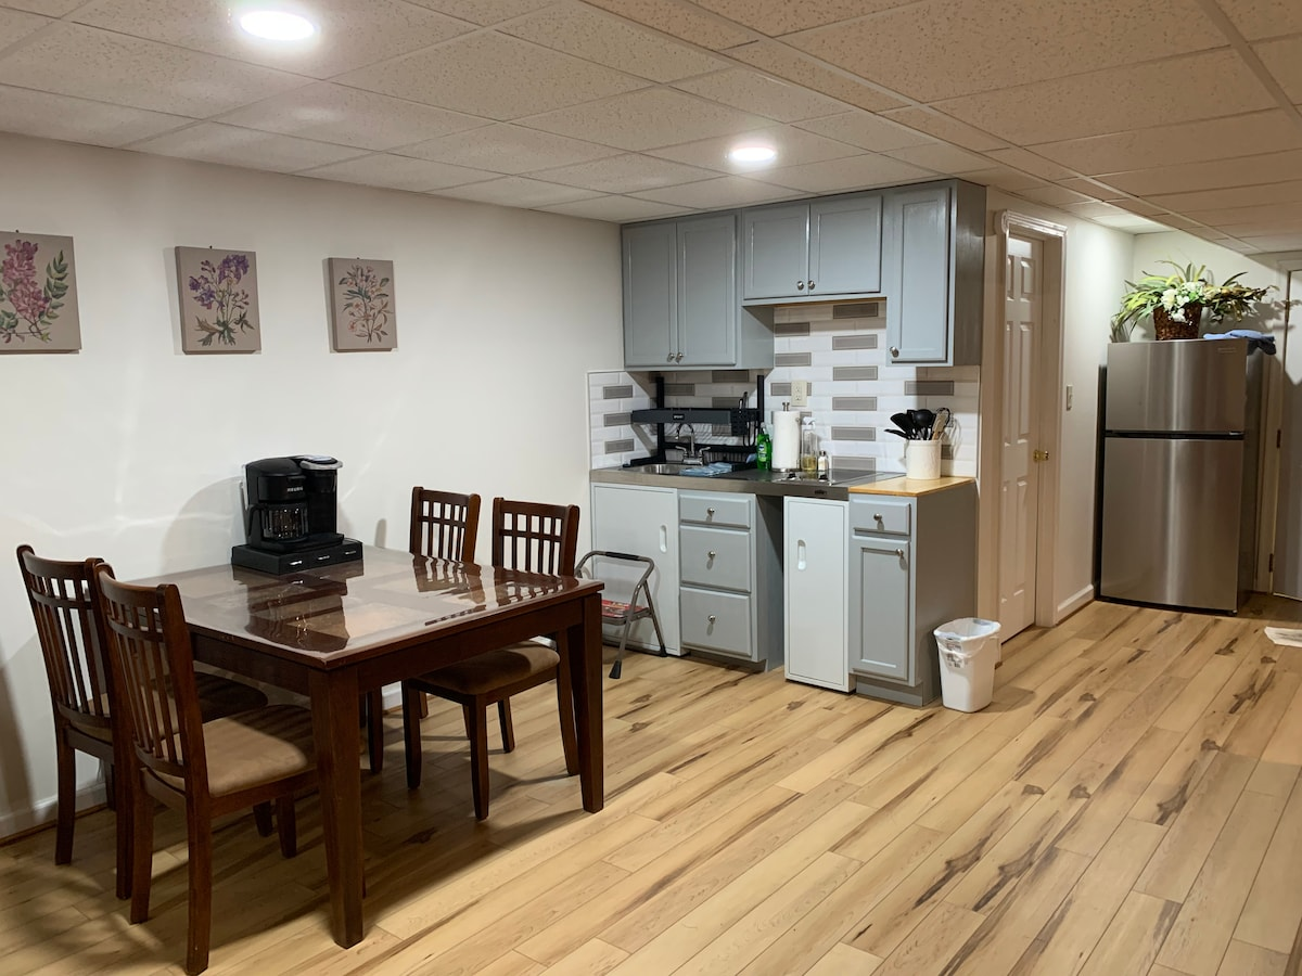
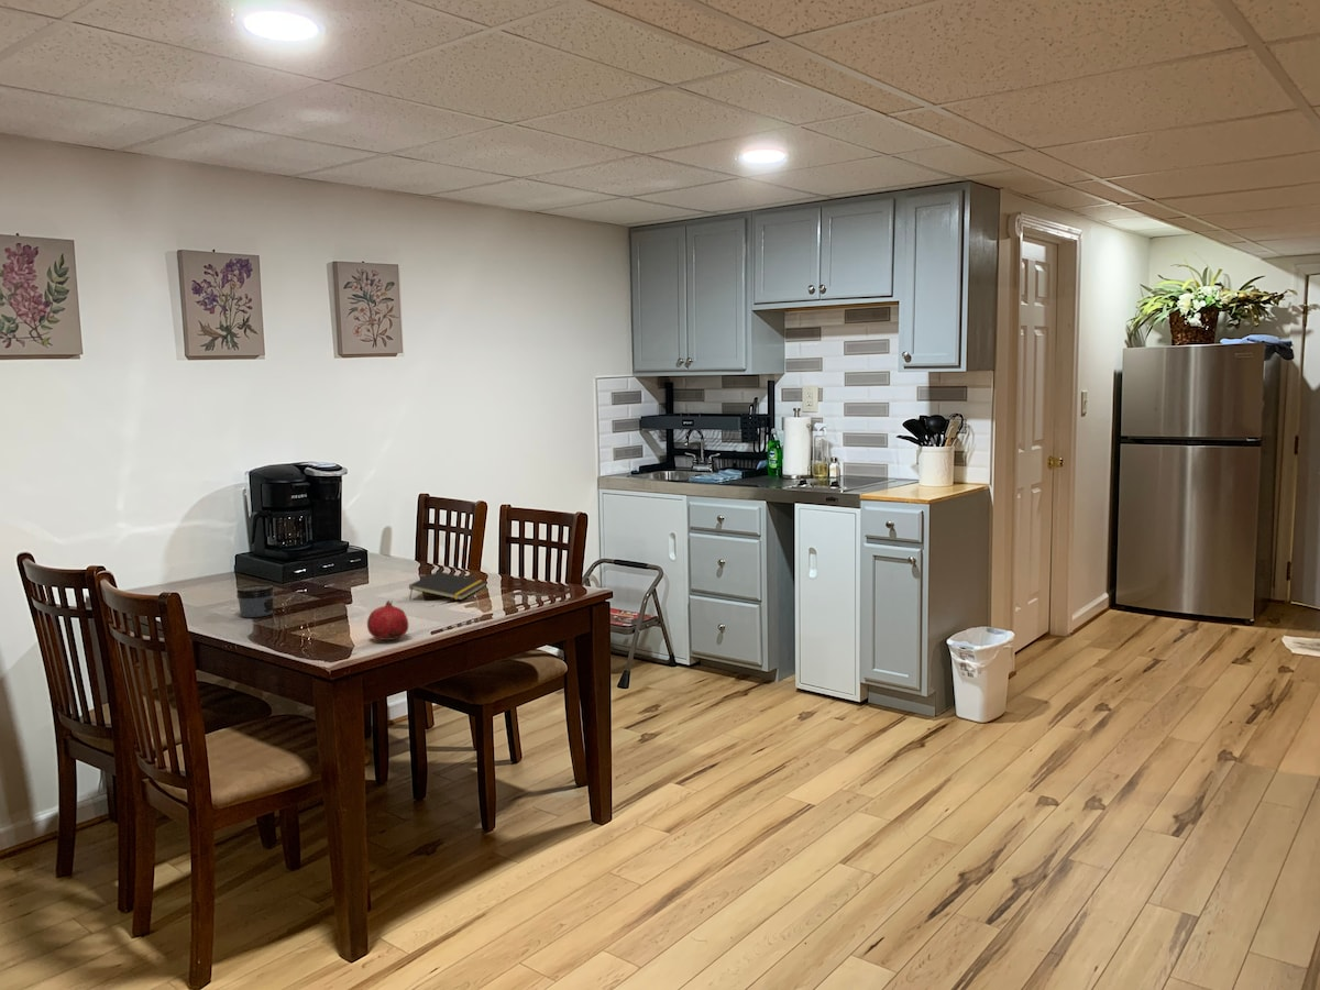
+ fruit [366,600,409,641]
+ notepad [408,571,487,601]
+ jar [235,584,275,618]
